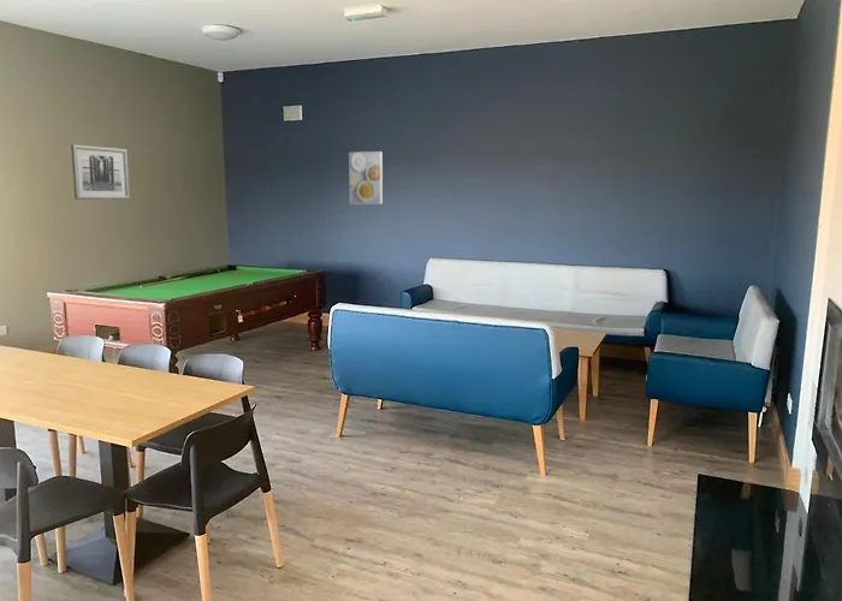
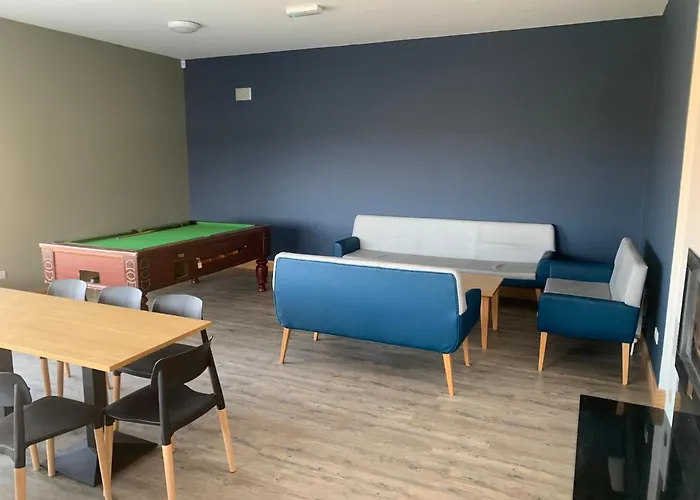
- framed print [348,150,384,206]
- wall art [70,143,131,201]
